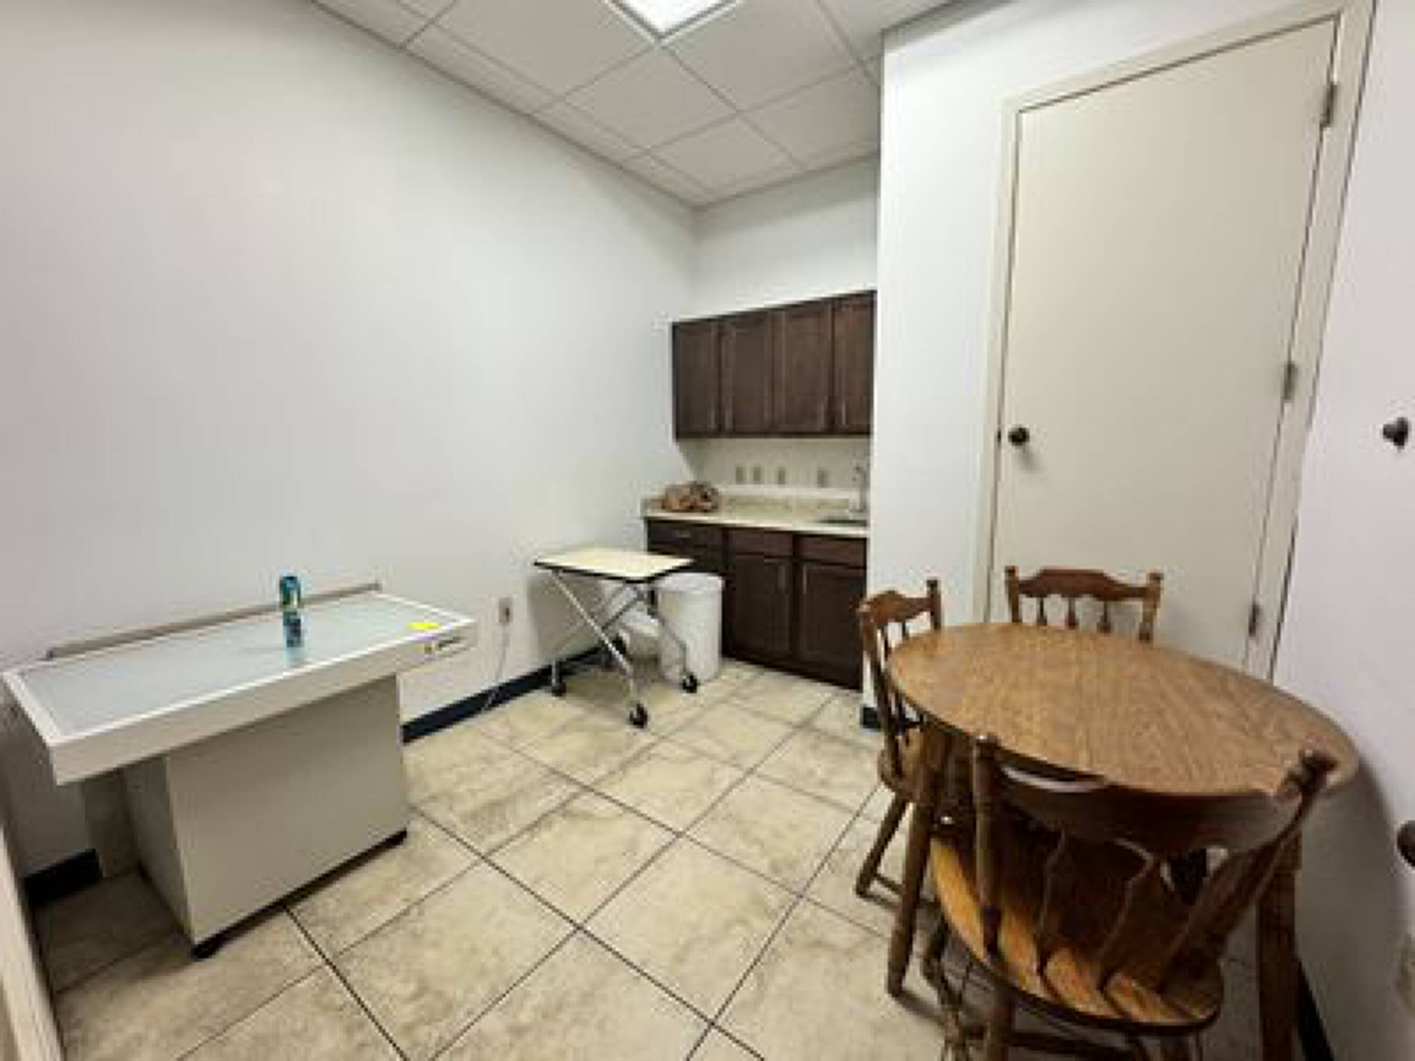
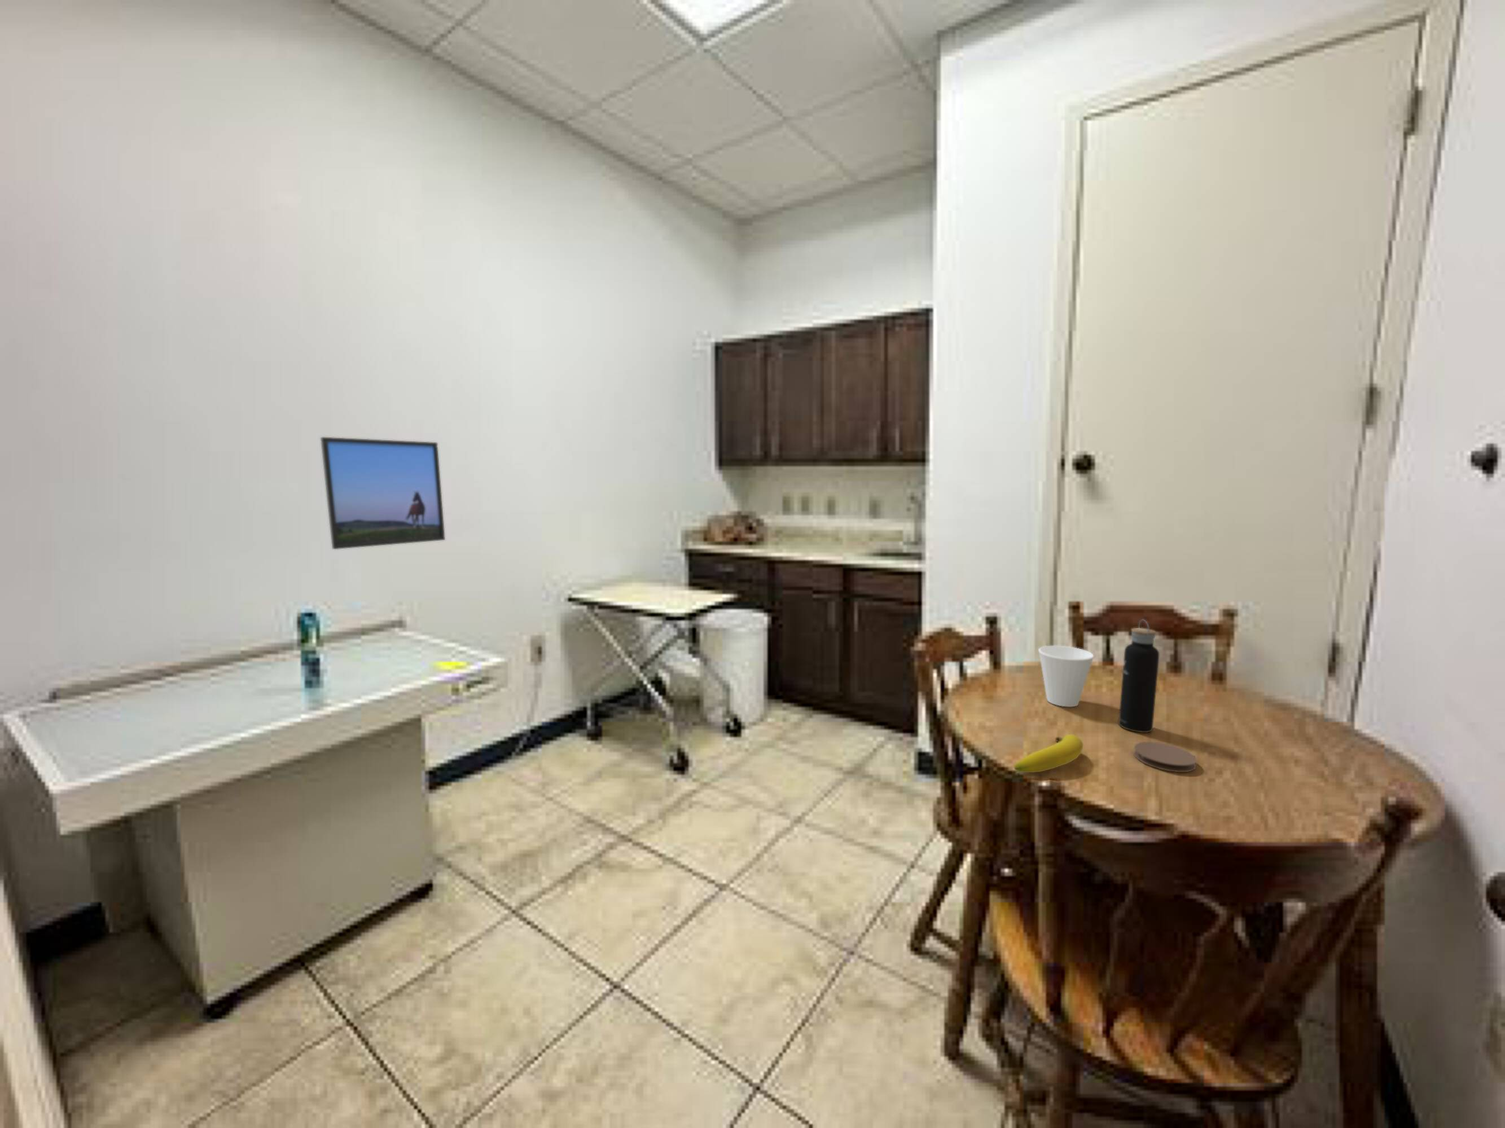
+ cup [1038,646,1095,707]
+ water bottle [1117,619,1160,733]
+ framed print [320,436,446,550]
+ coaster [1133,741,1197,773]
+ fruit [1013,733,1083,774]
